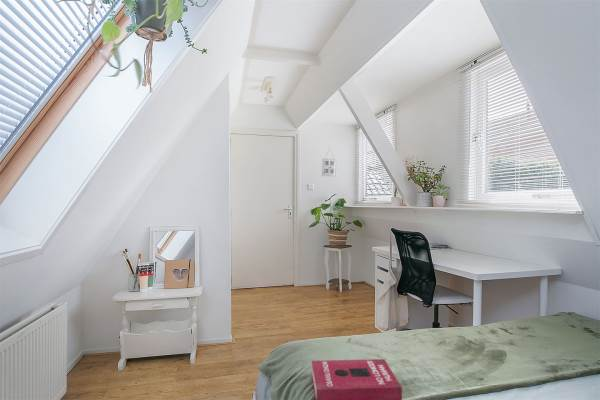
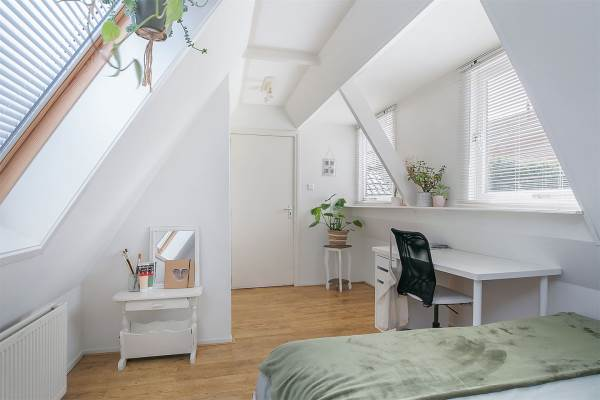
- book [310,358,403,400]
